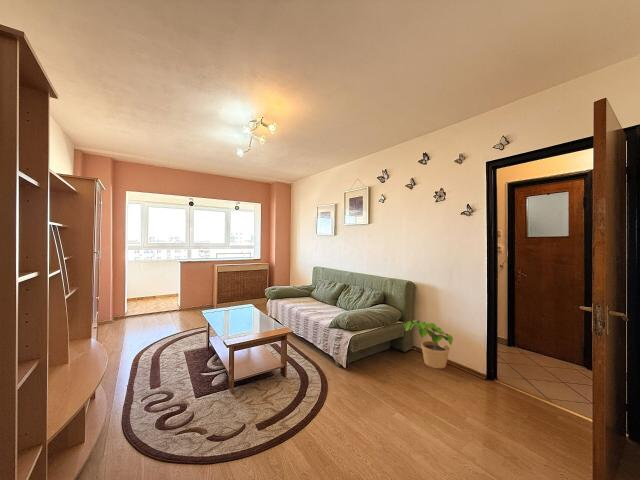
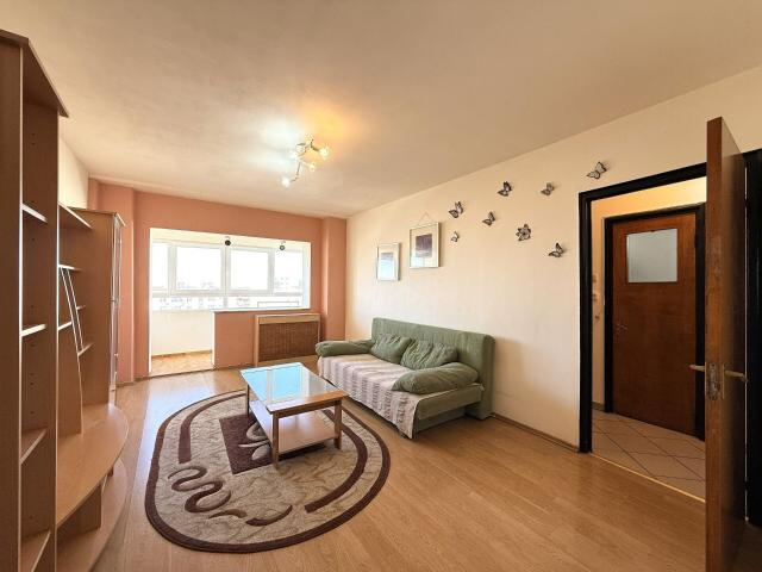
- potted plant [404,319,454,370]
